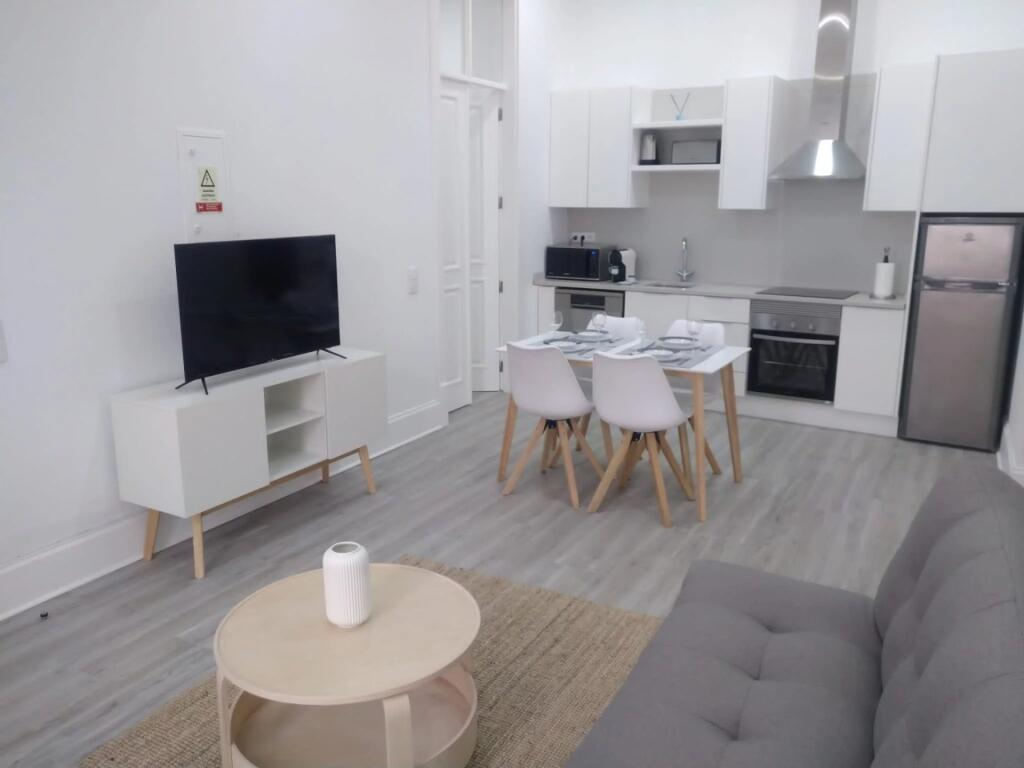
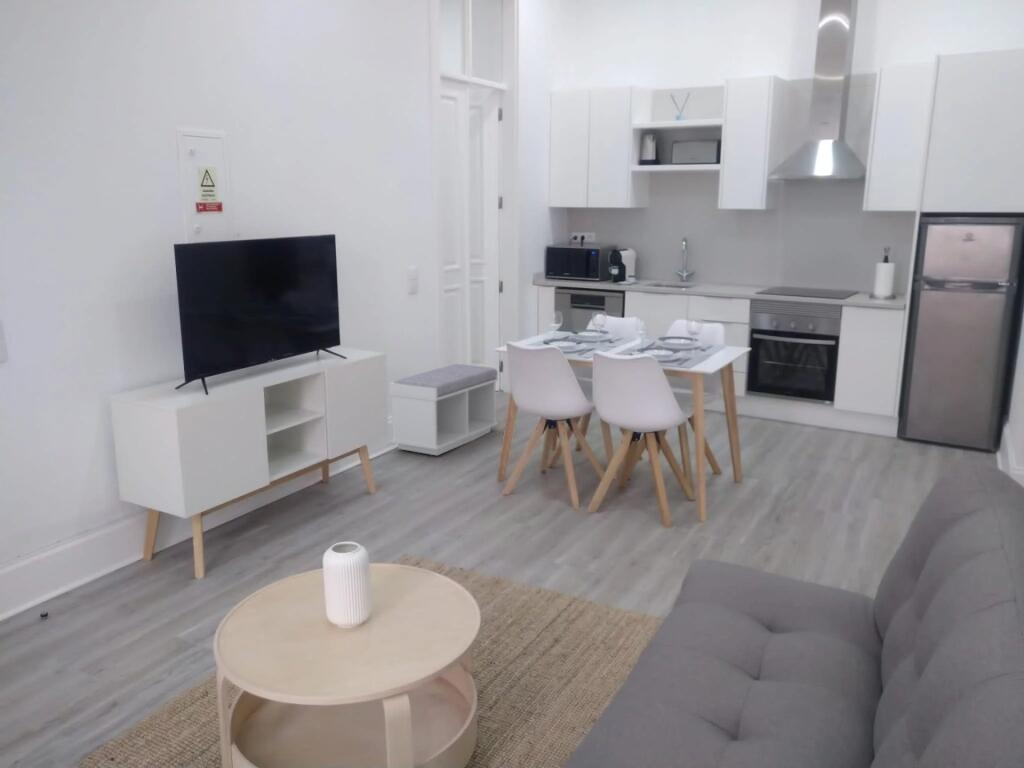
+ bench [388,363,499,456]
